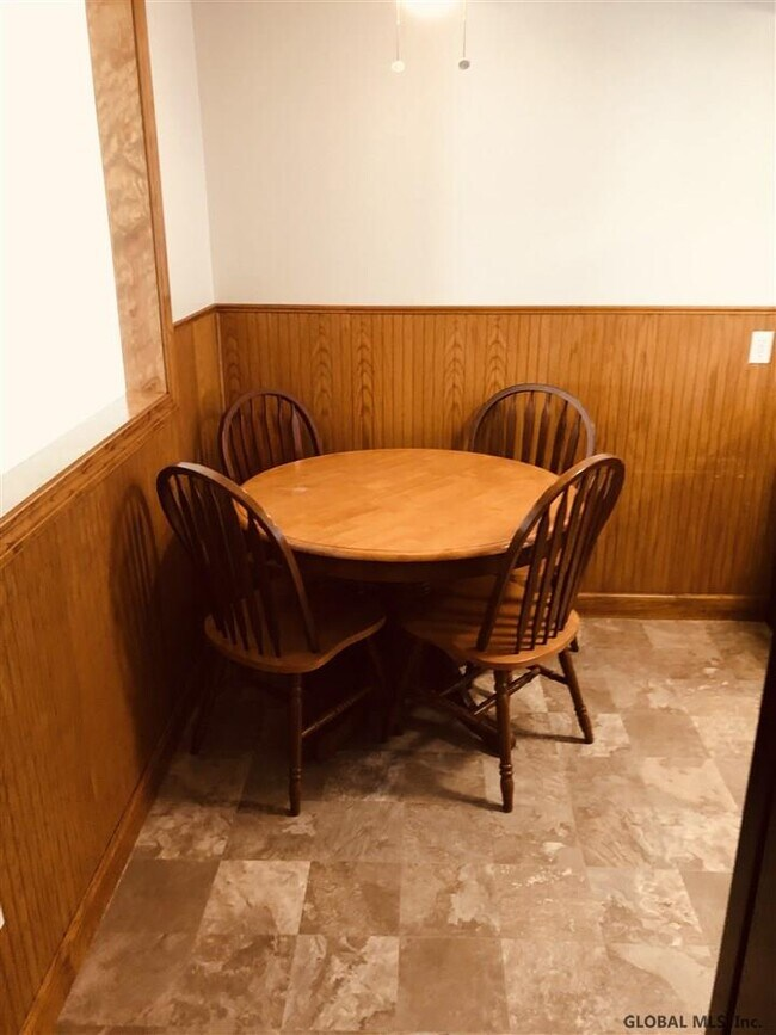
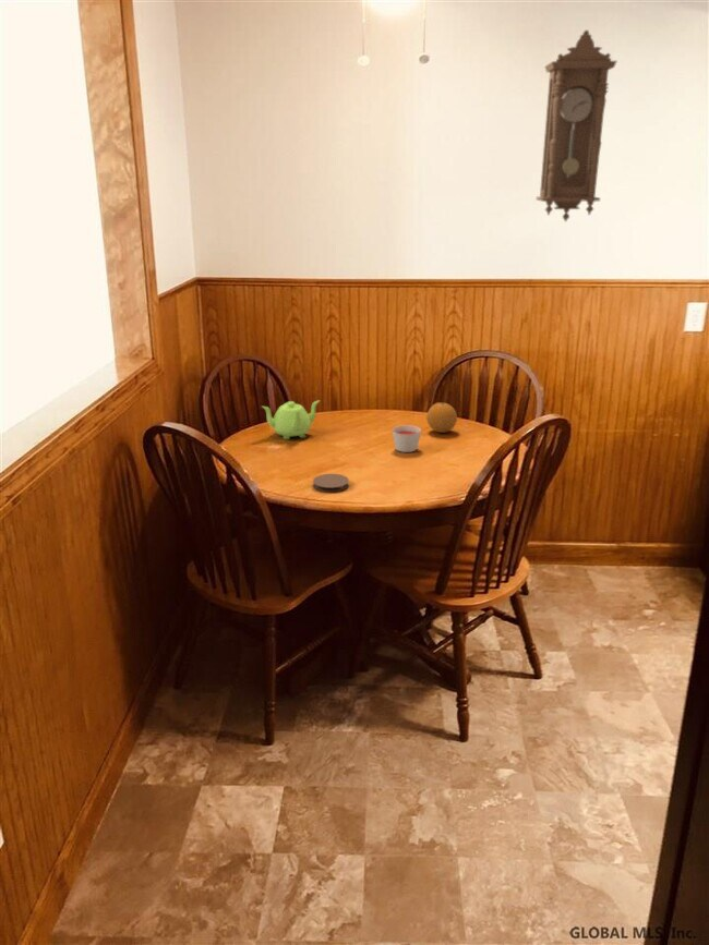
+ candle [392,424,422,453]
+ pendulum clock [536,29,618,222]
+ coaster [312,473,350,494]
+ fruit [425,402,458,434]
+ teapot [261,399,321,440]
